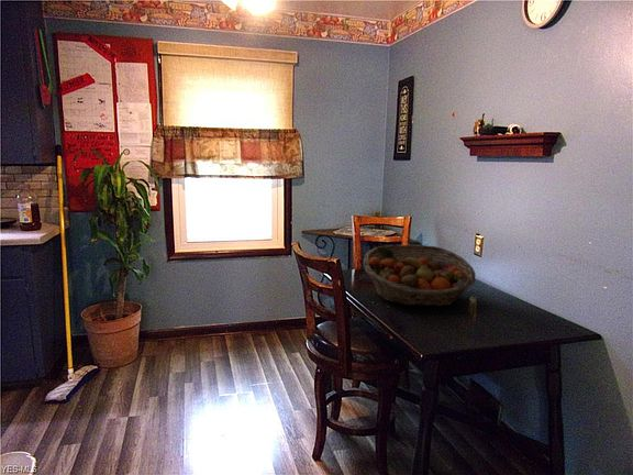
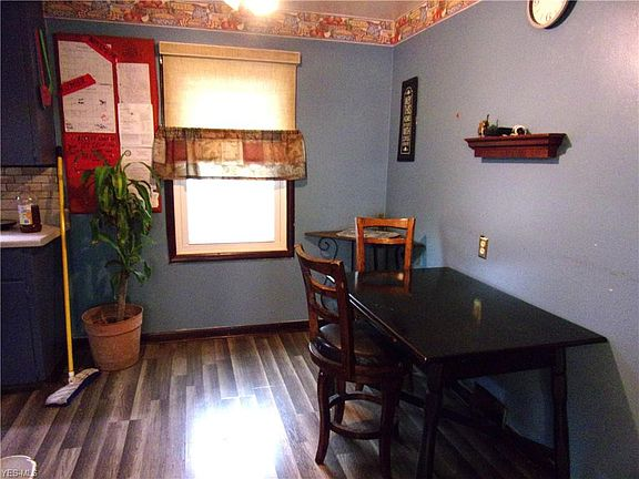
- fruit basket [363,243,477,307]
